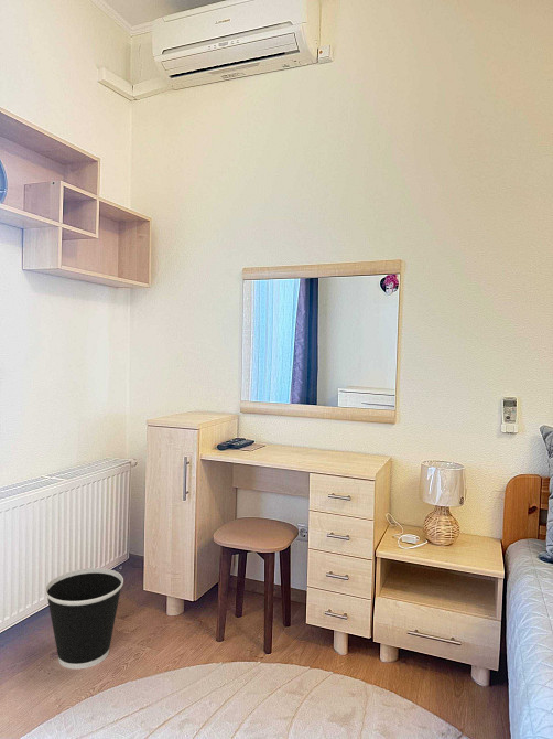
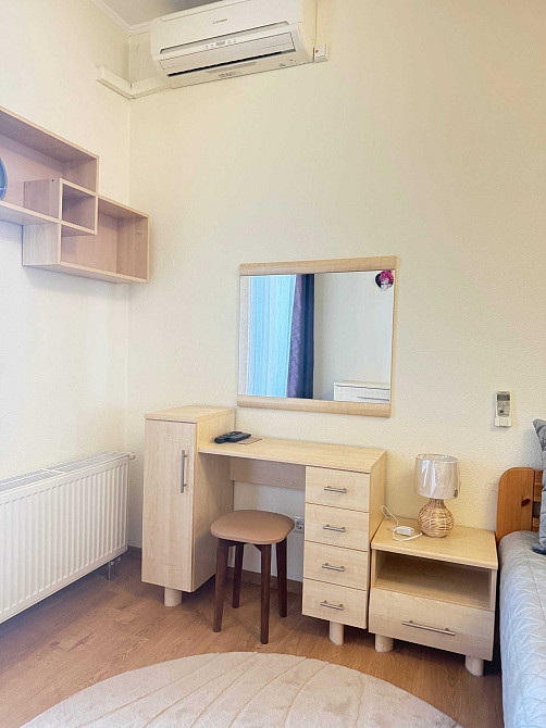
- wastebasket [44,567,124,670]
